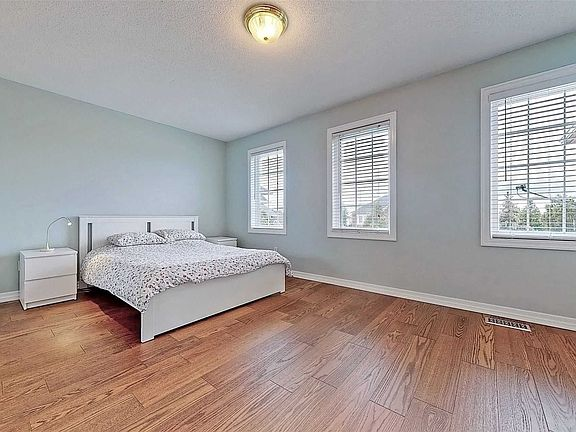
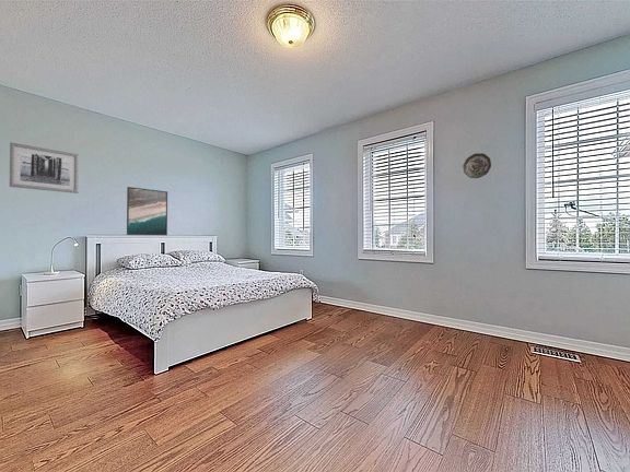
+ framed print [126,186,168,236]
+ decorative plate [463,152,492,179]
+ wall art [9,141,80,194]
